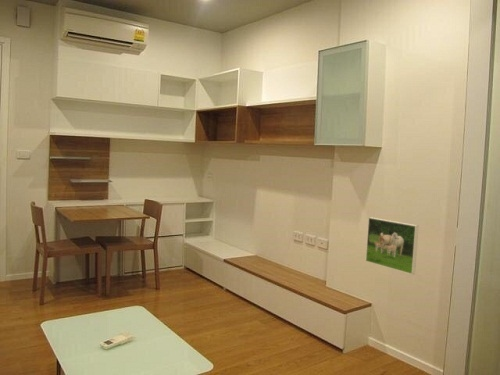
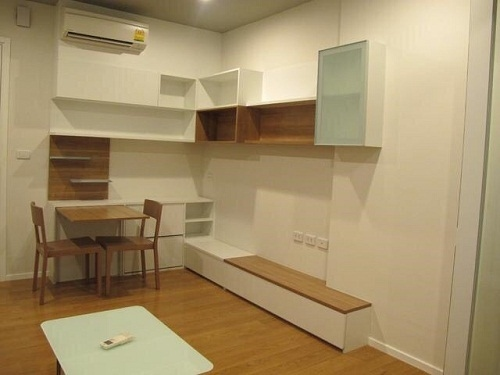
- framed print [365,216,419,275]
